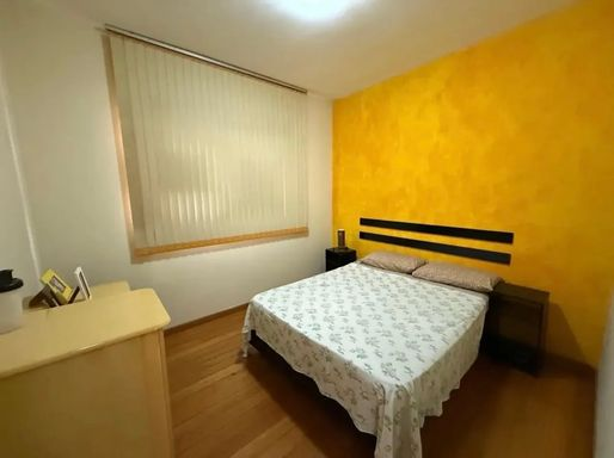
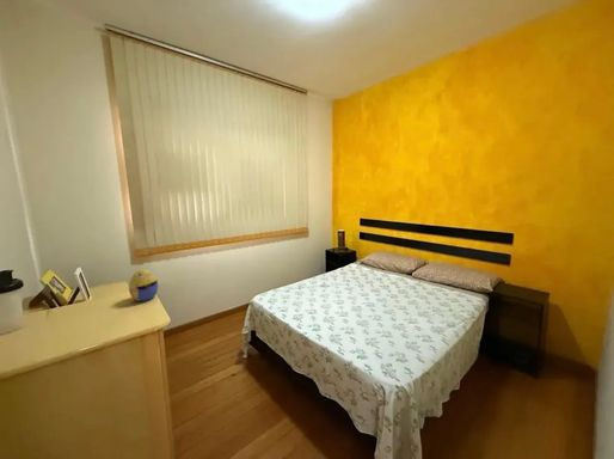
+ decorative egg [128,268,159,302]
